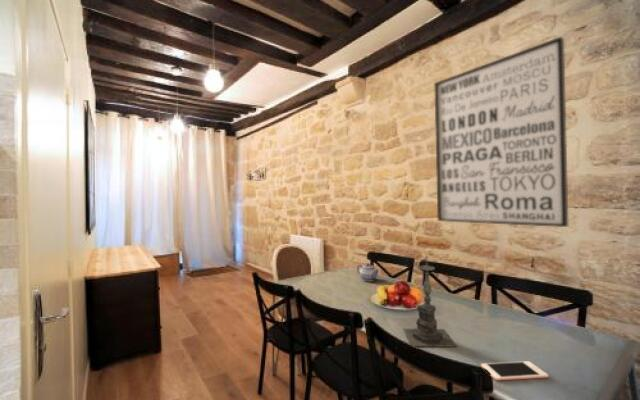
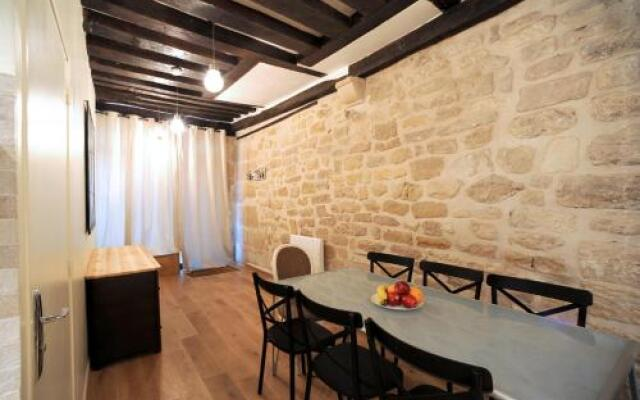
- wall art [433,36,569,228]
- cell phone [480,360,549,381]
- candle holder [403,254,458,348]
- teapot [356,262,381,282]
